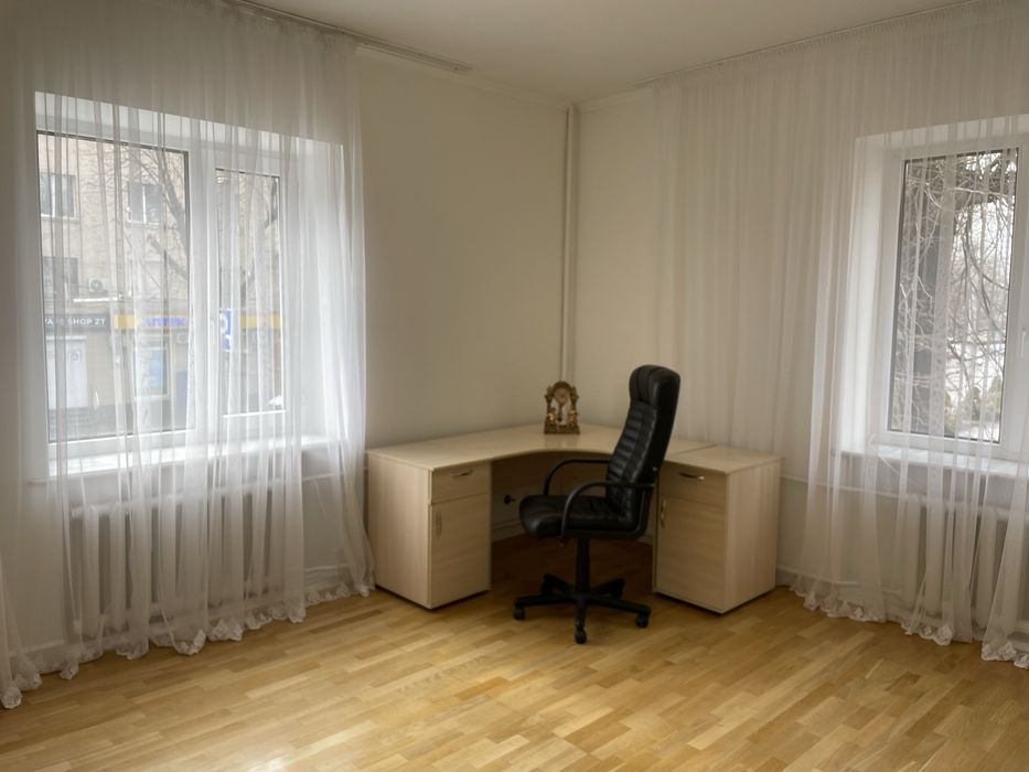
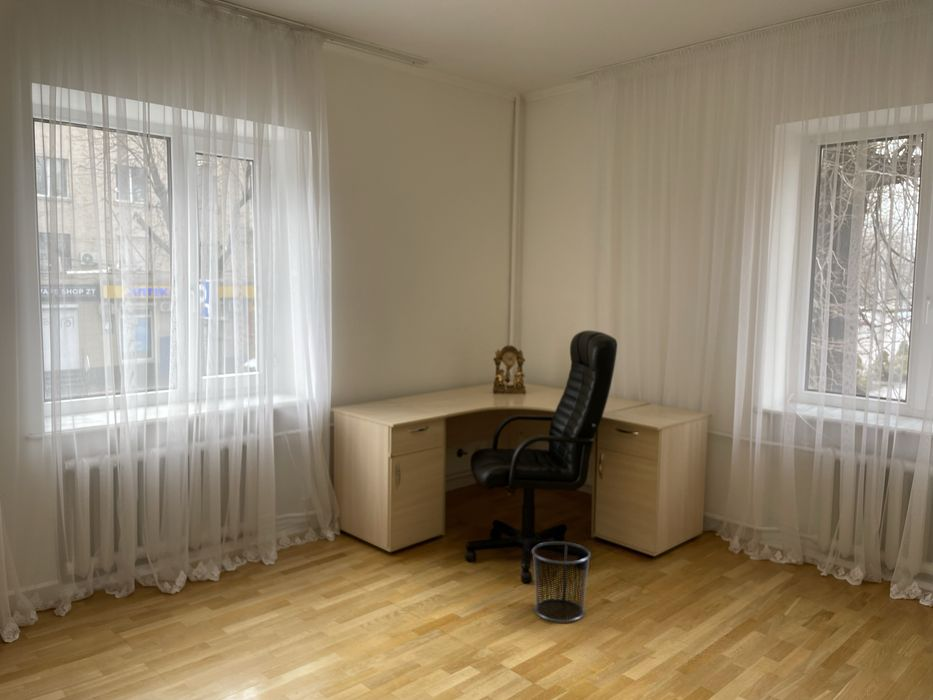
+ waste bin [531,540,592,623]
